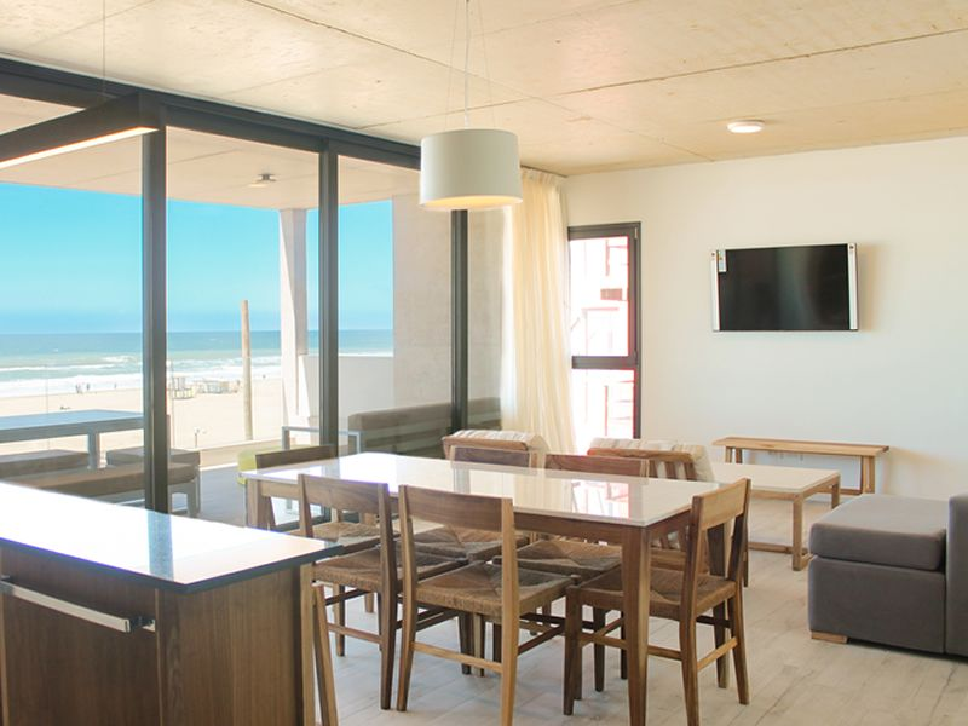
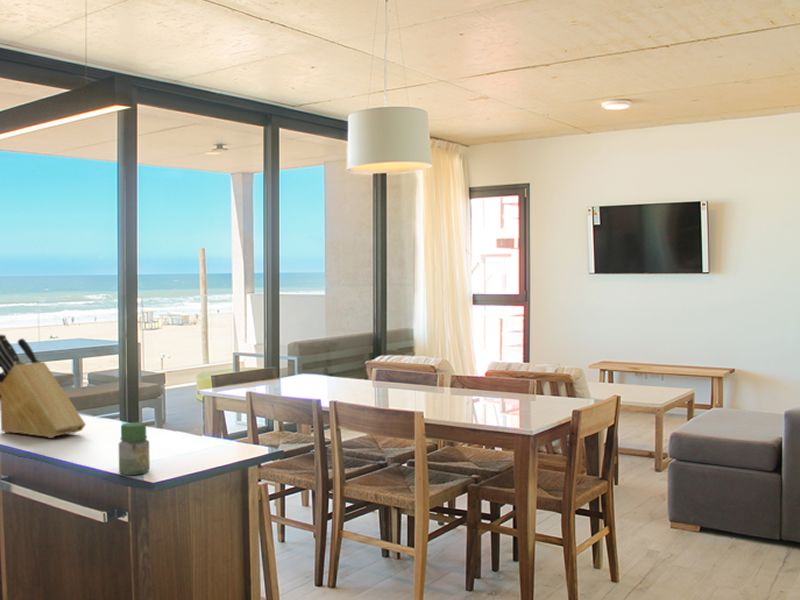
+ knife block [0,333,87,439]
+ jar [118,421,151,476]
